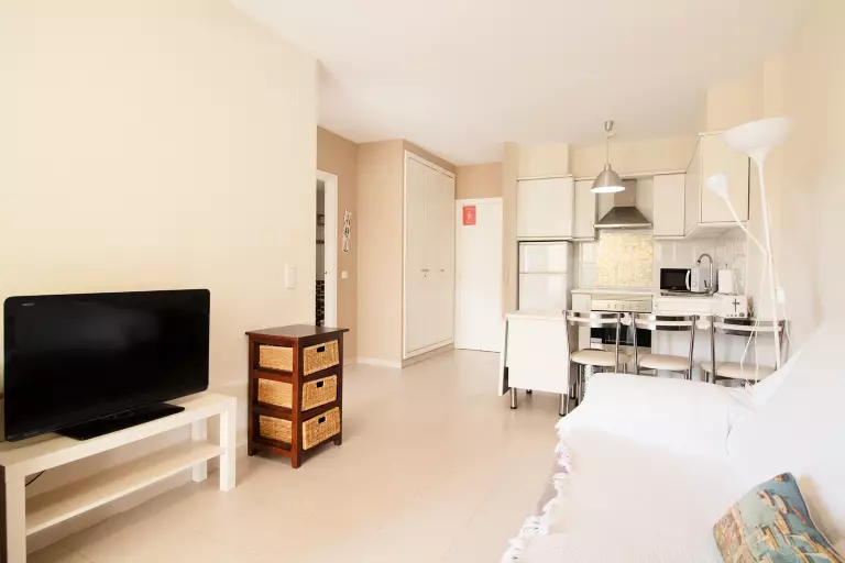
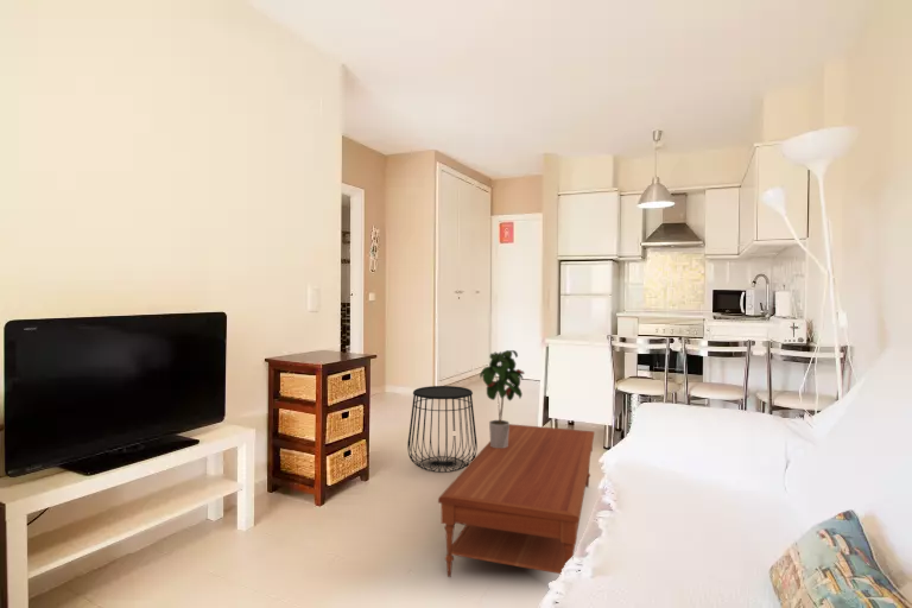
+ potted plant [479,349,526,448]
+ side table [406,385,479,474]
+ coffee table [437,423,596,578]
